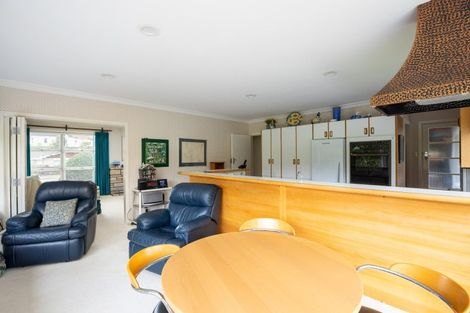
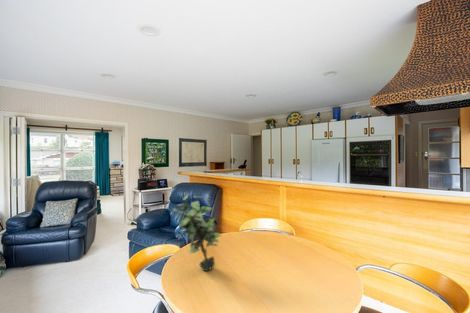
+ potted plant [172,193,222,272]
